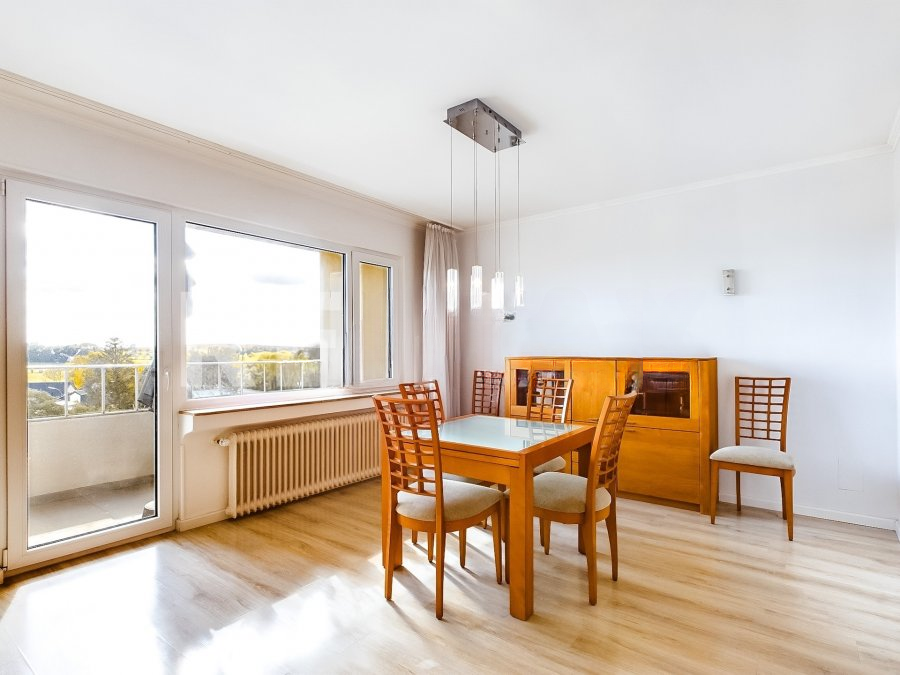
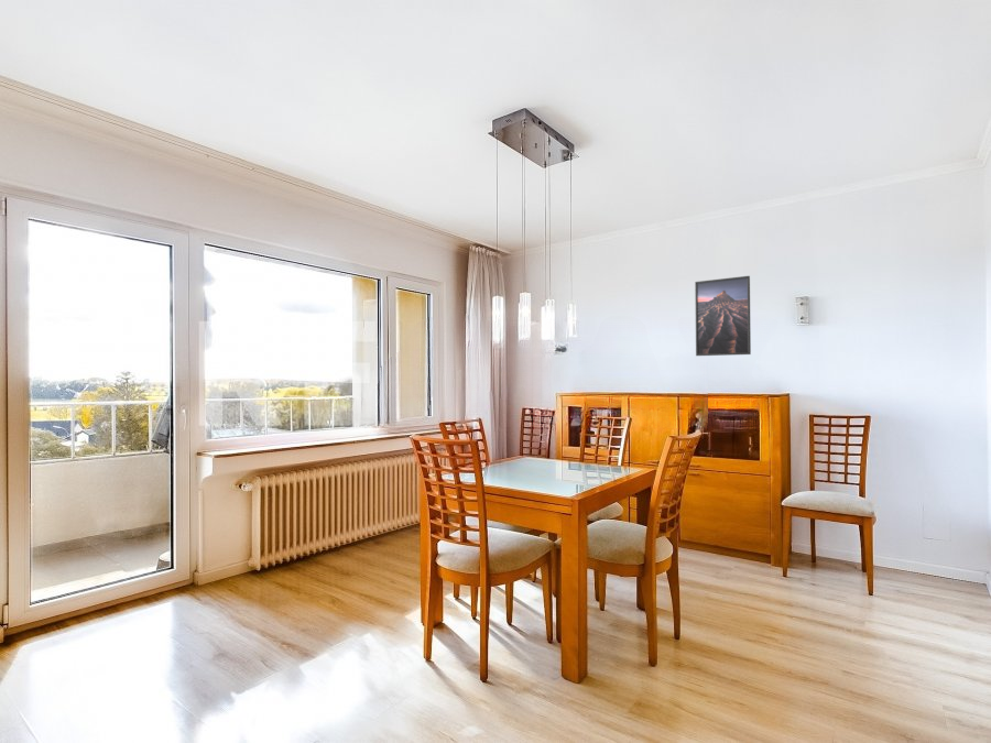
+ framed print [694,275,752,357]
